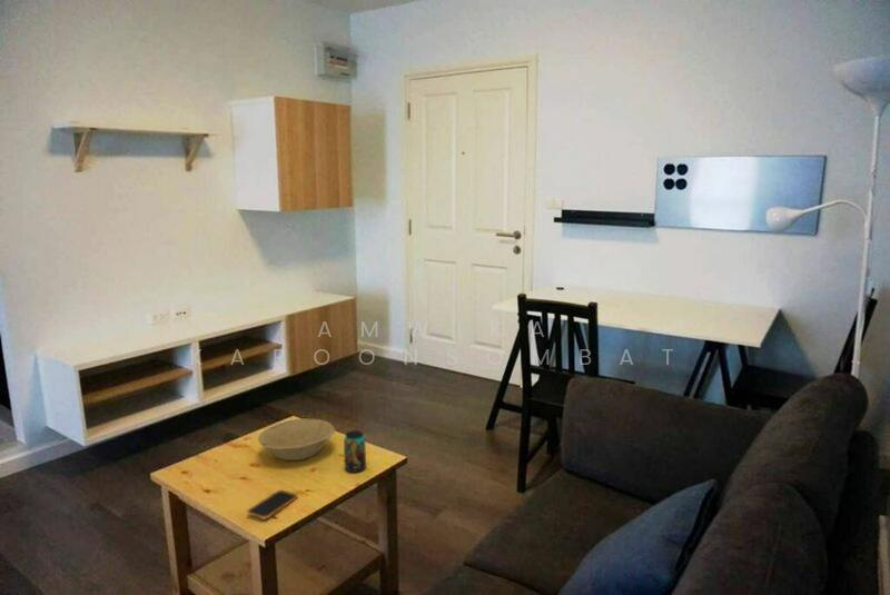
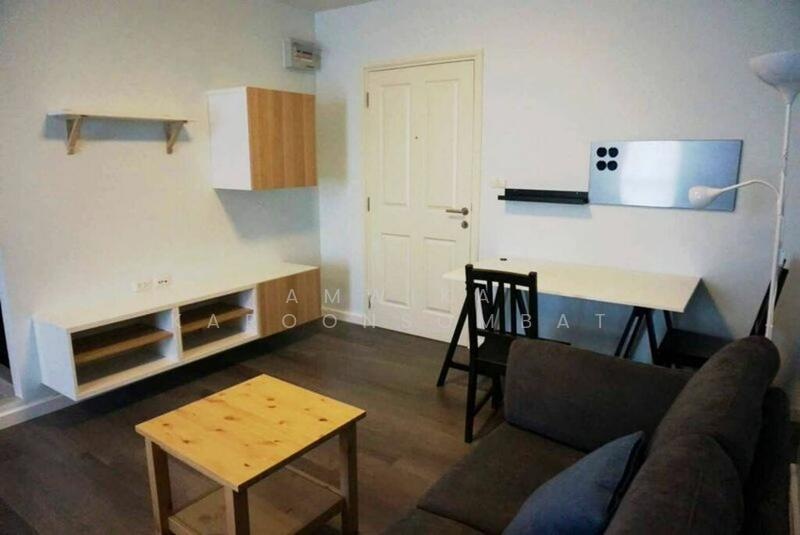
- beverage can [343,429,367,474]
- bowl [257,417,336,462]
- smartphone [246,489,299,520]
